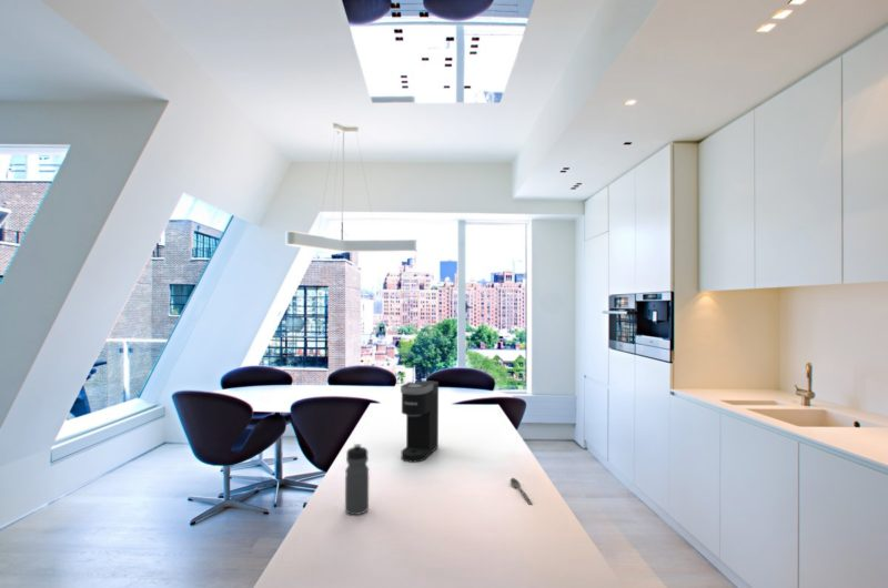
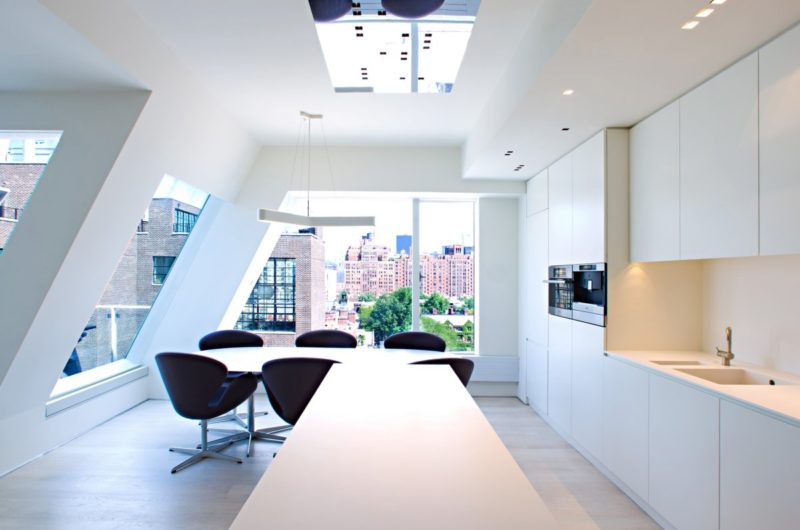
- coffee maker [400,379,440,463]
- spoon [509,477,533,506]
- water bottle [344,443,370,516]
